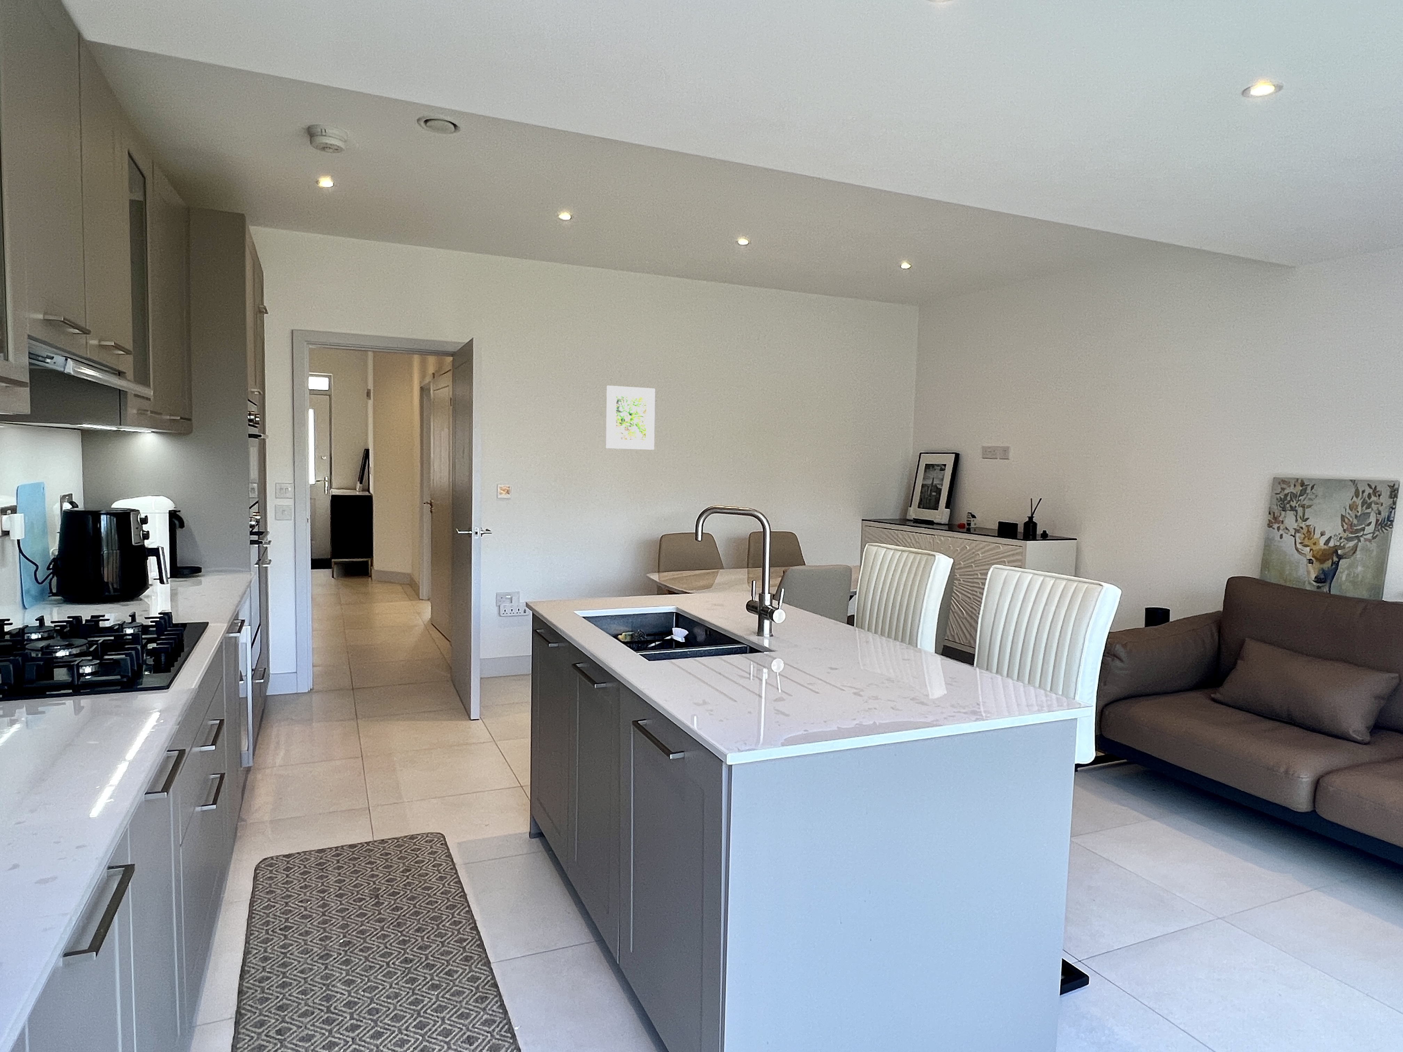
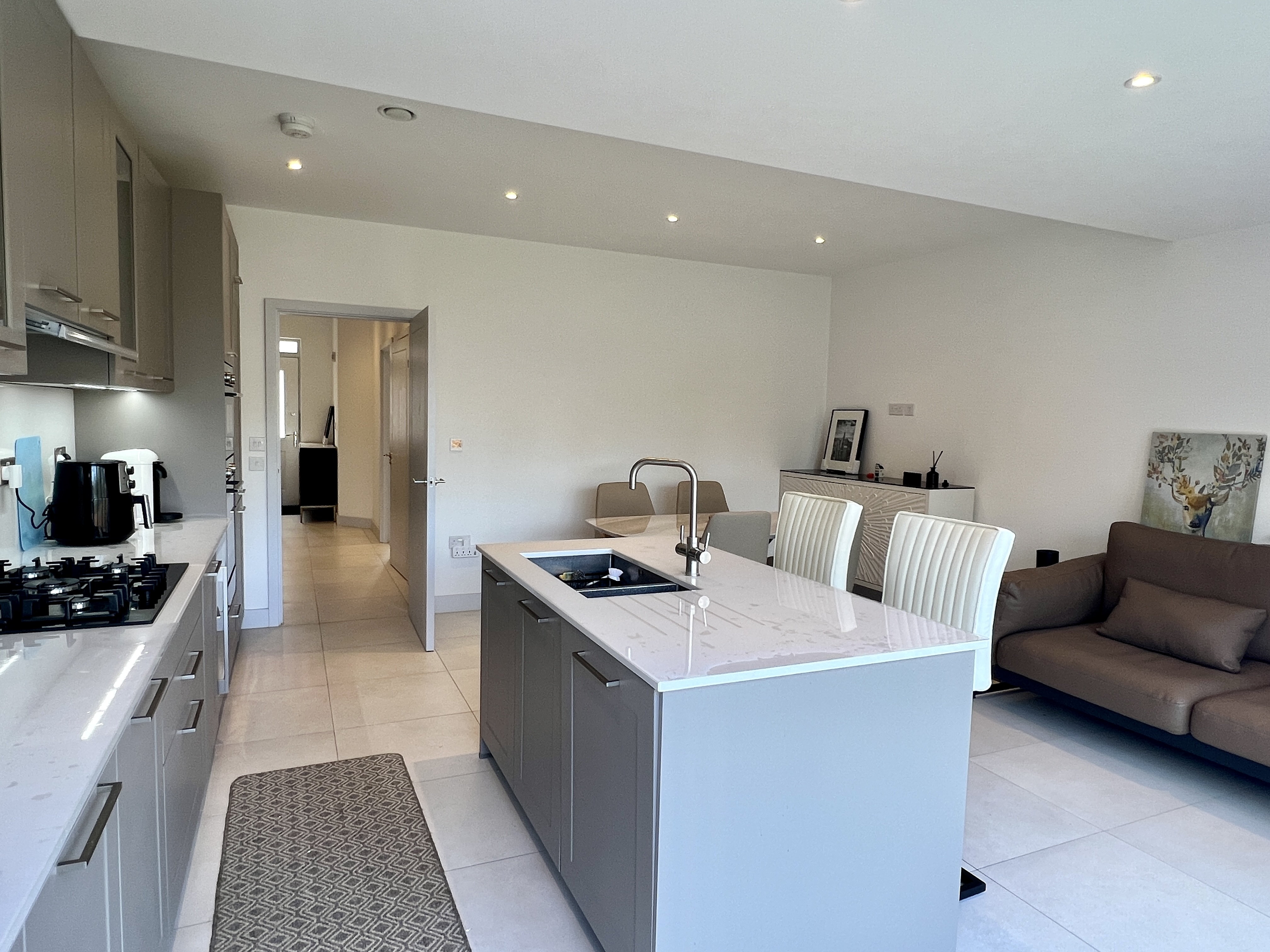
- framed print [605,386,655,450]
